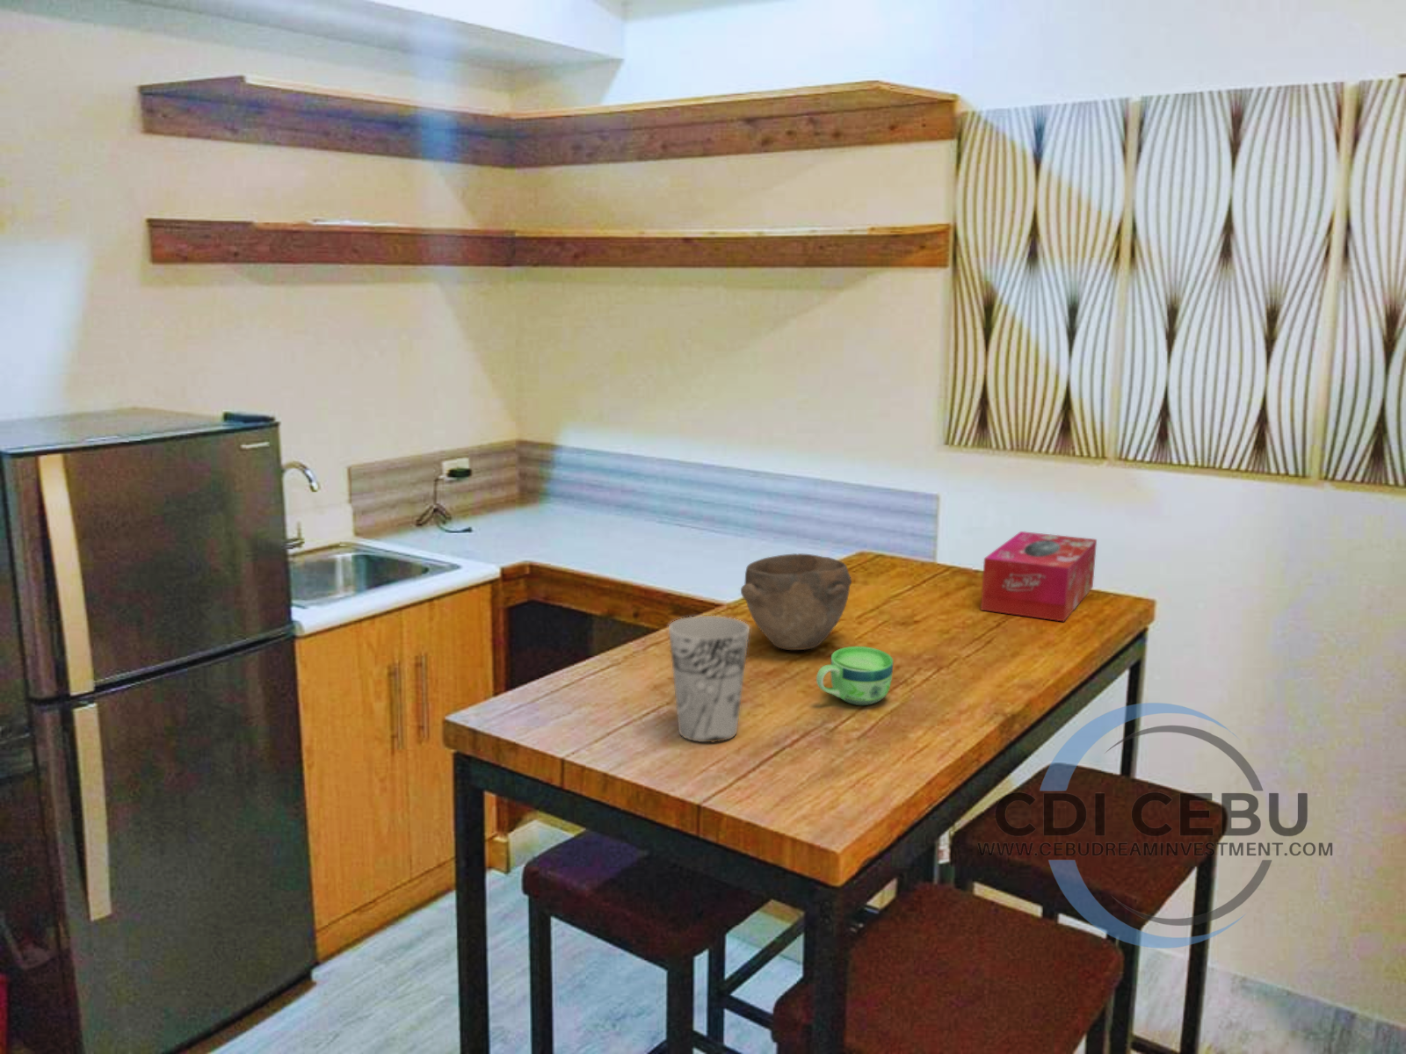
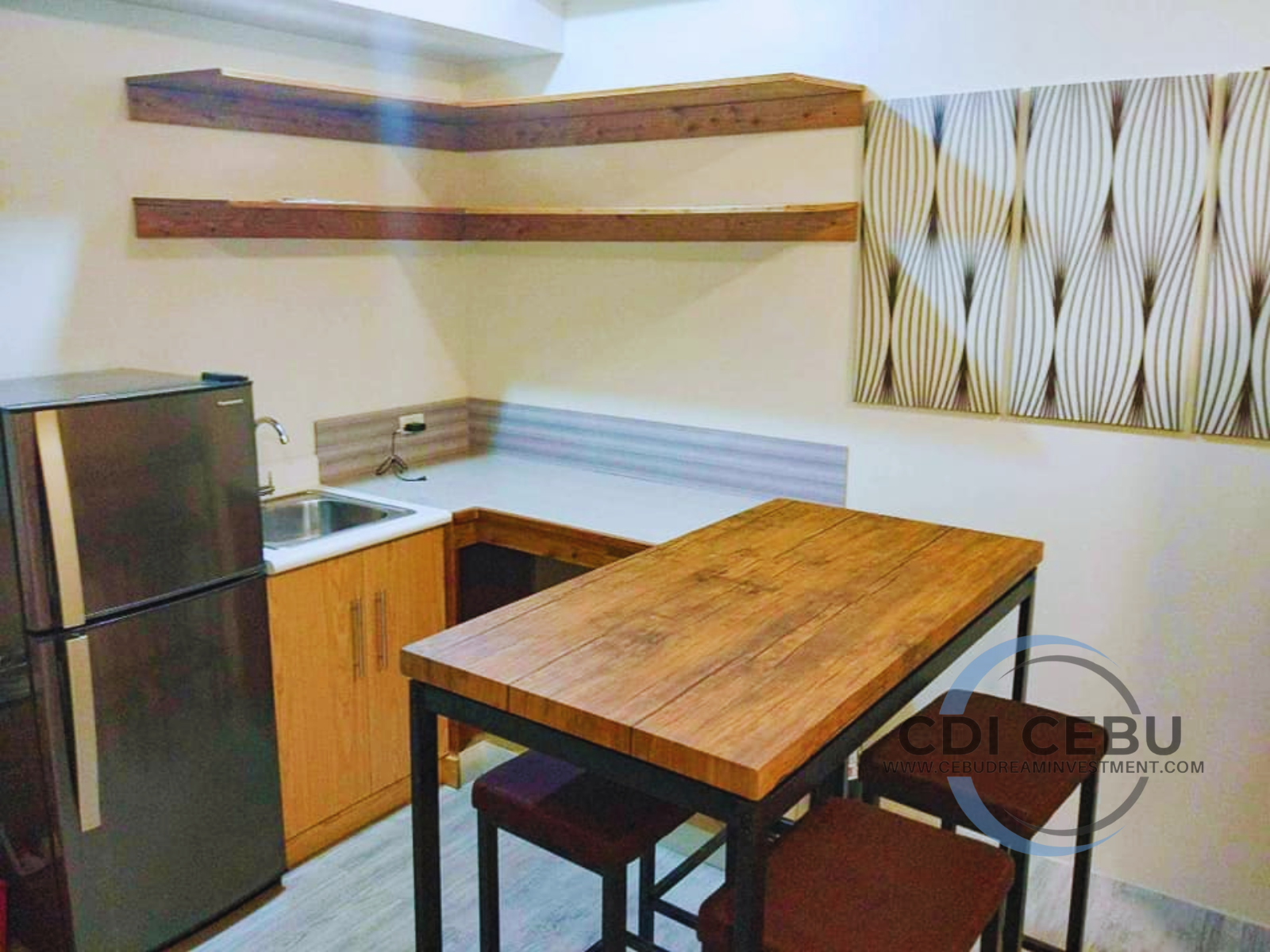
- tissue box [980,530,1097,622]
- cup [668,614,751,743]
- bowl [740,552,852,651]
- cup [816,645,895,706]
